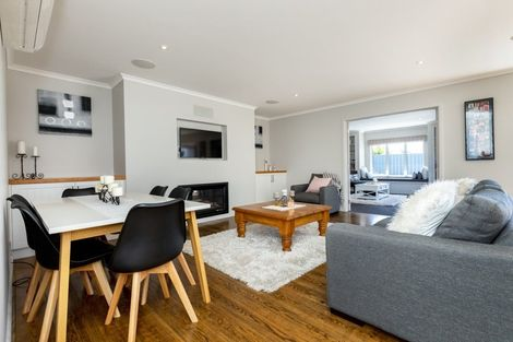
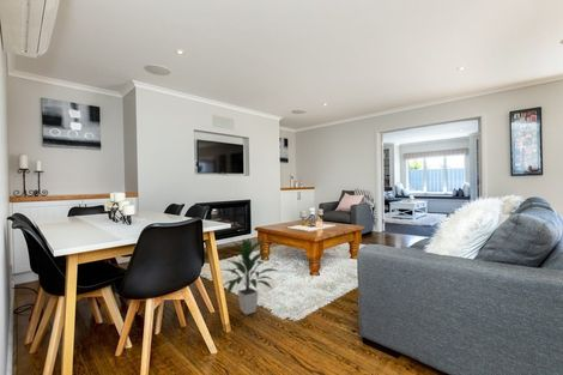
+ indoor plant [223,237,282,316]
